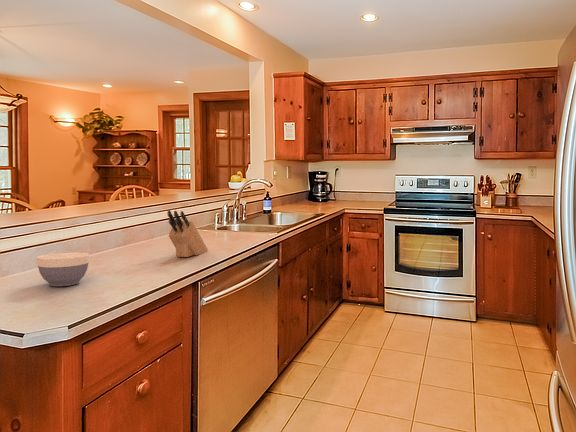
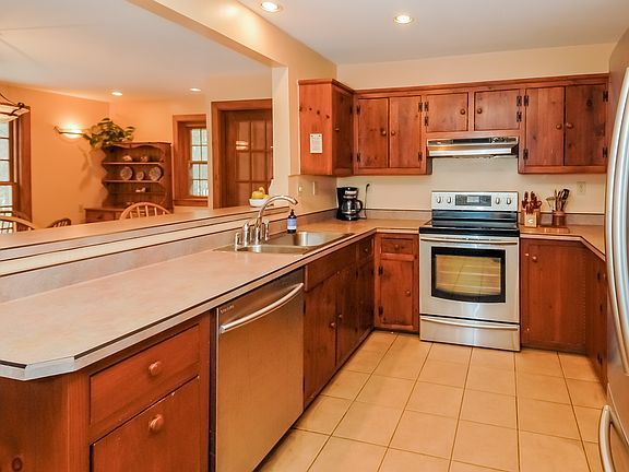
- bowl [36,251,90,287]
- knife block [166,209,209,258]
